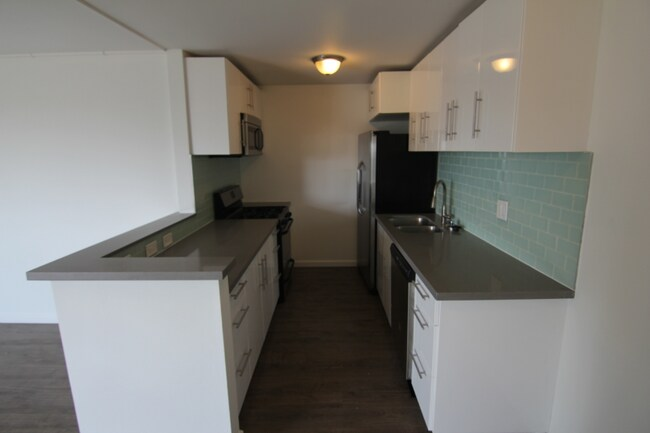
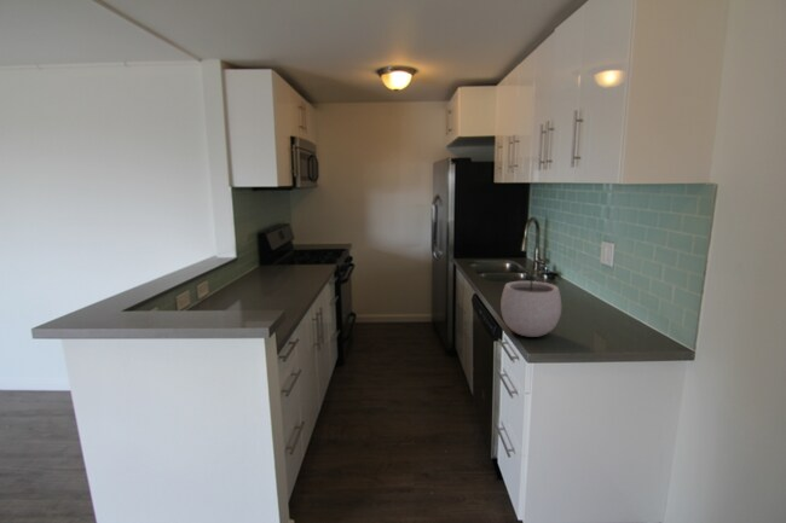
+ plant pot [499,263,562,338]
